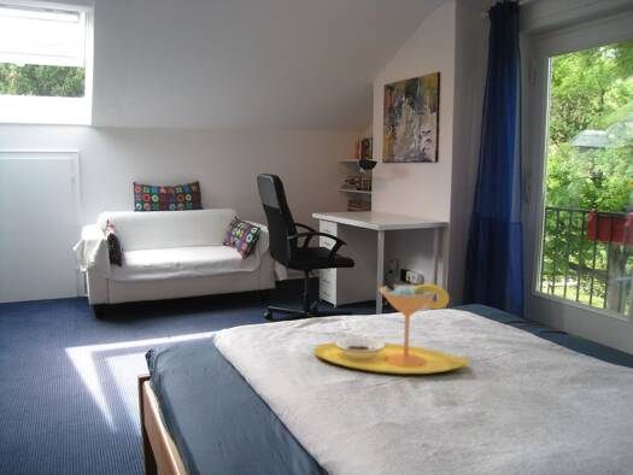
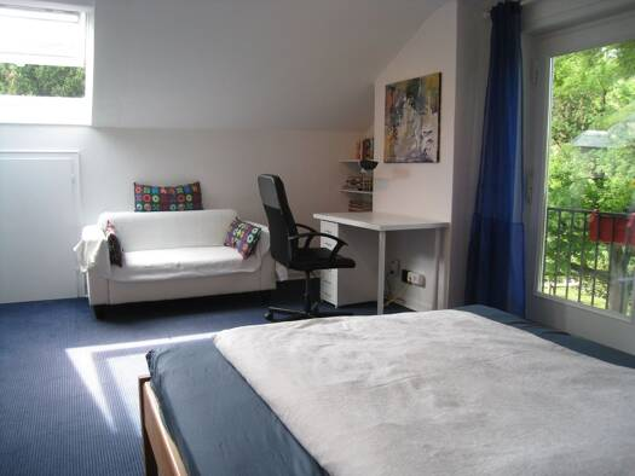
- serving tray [312,283,470,375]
